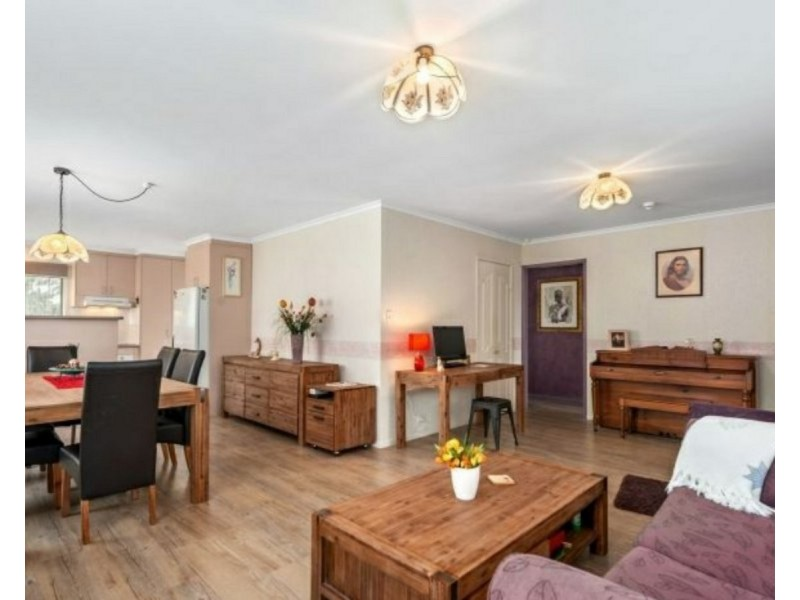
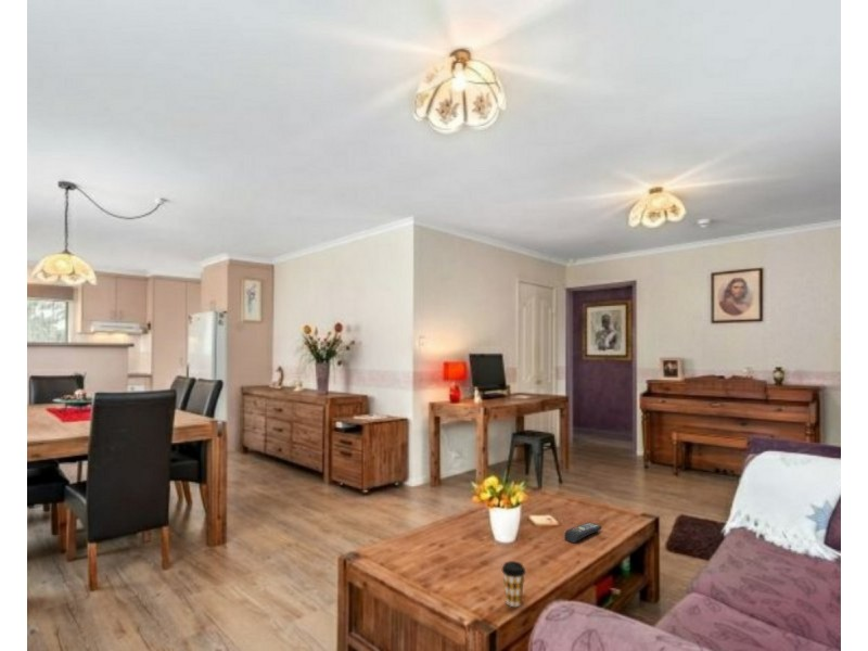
+ remote control [563,522,603,544]
+ coffee cup [501,560,526,608]
